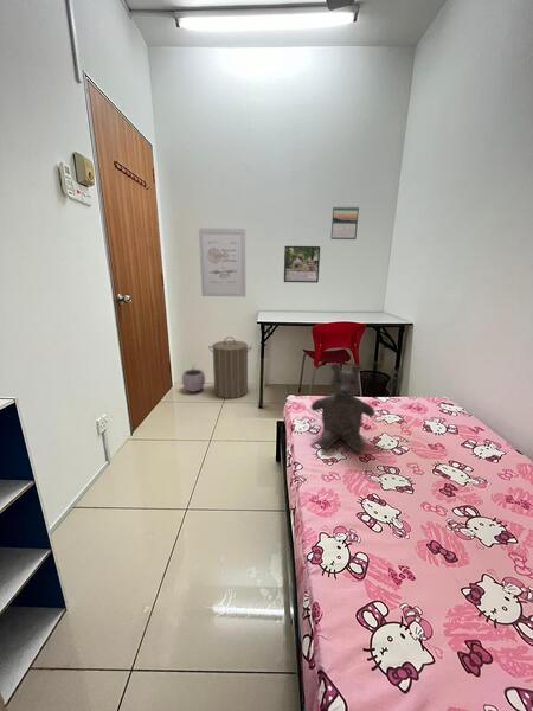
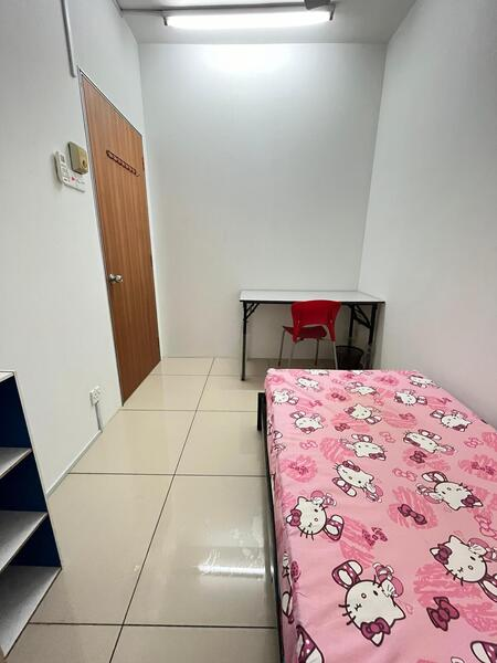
- wall art [198,226,246,299]
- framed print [283,245,321,284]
- teddy bear [309,363,377,454]
- laundry hamper [207,335,253,399]
- plant pot [181,364,206,393]
- calendar [329,205,360,241]
